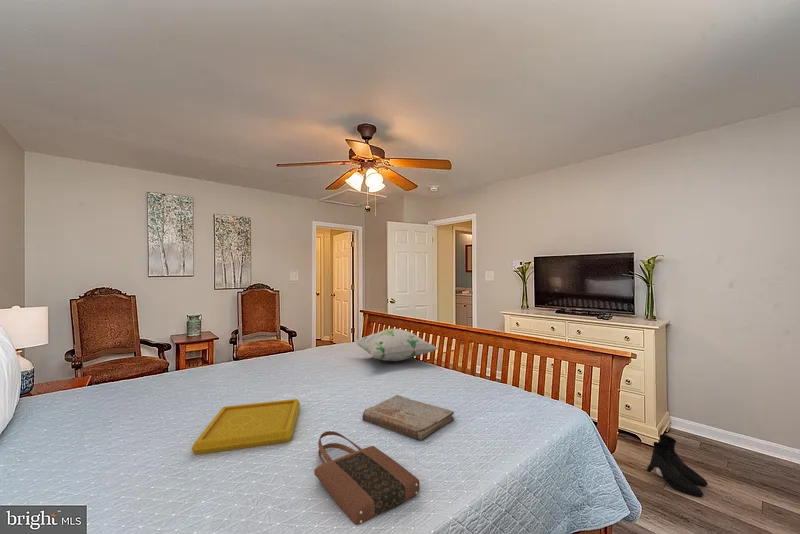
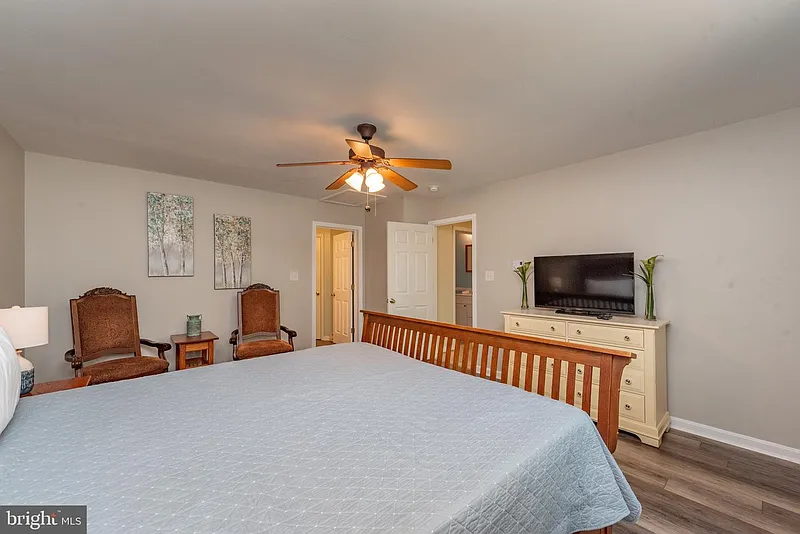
- tote bag [313,430,421,526]
- boots [646,433,709,498]
- serving tray [191,398,301,456]
- decorative pillow [354,328,440,362]
- book [362,394,455,441]
